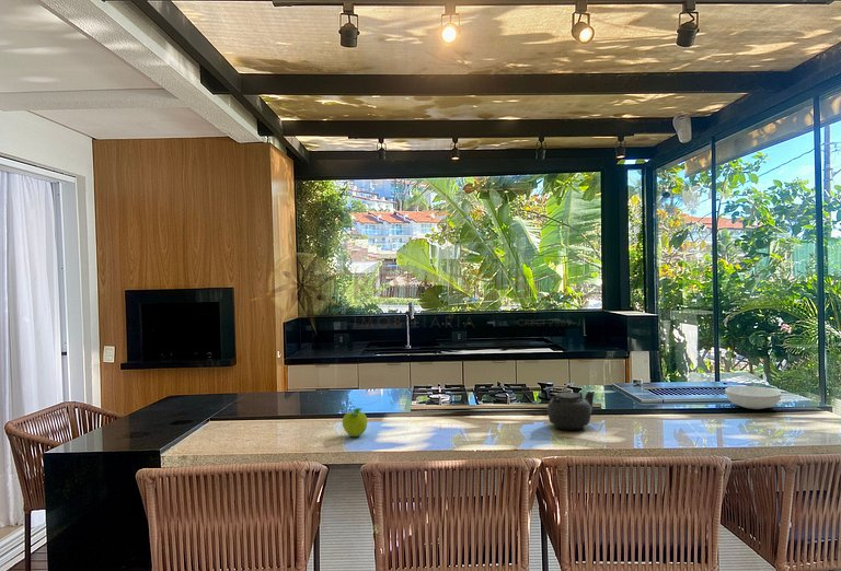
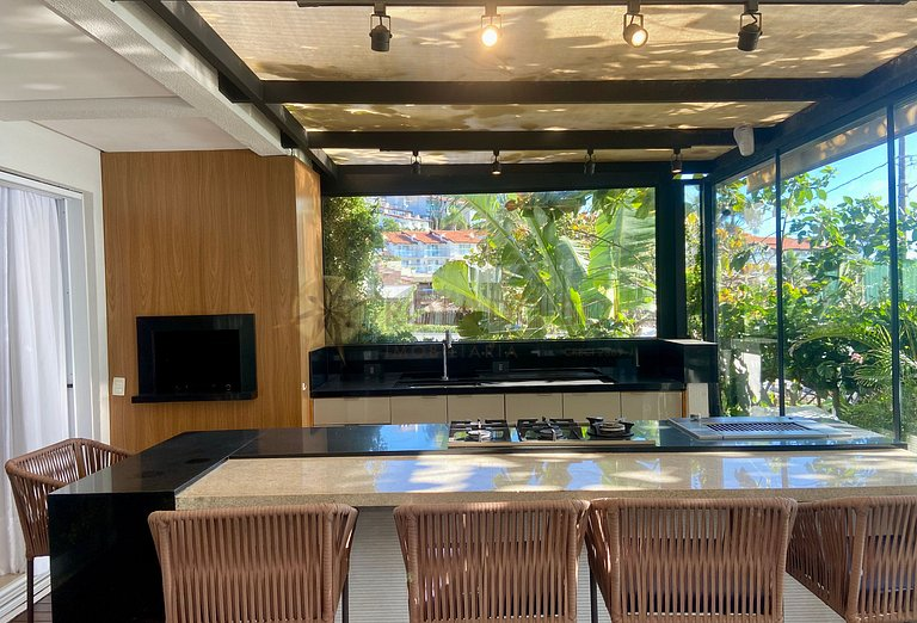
- serving bowl [724,385,782,410]
- fruit [342,407,368,438]
- teapot [546,391,596,431]
